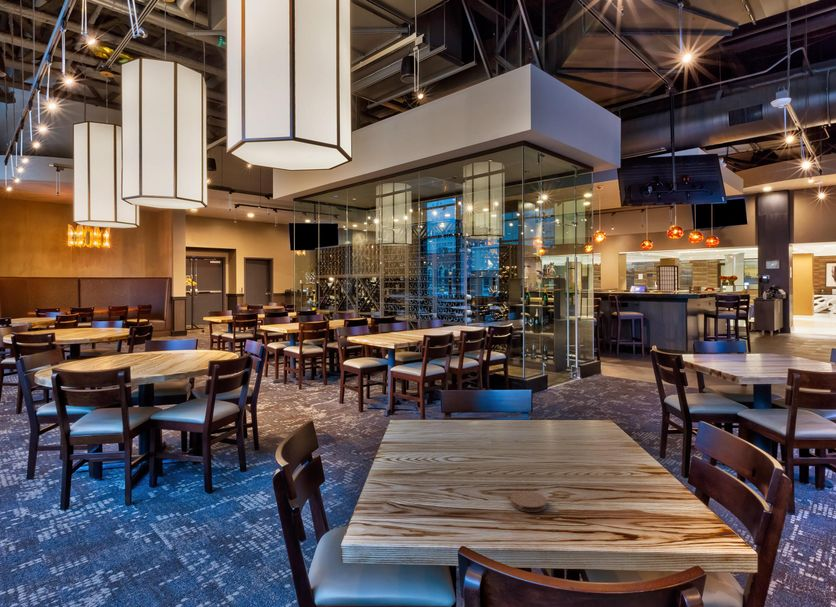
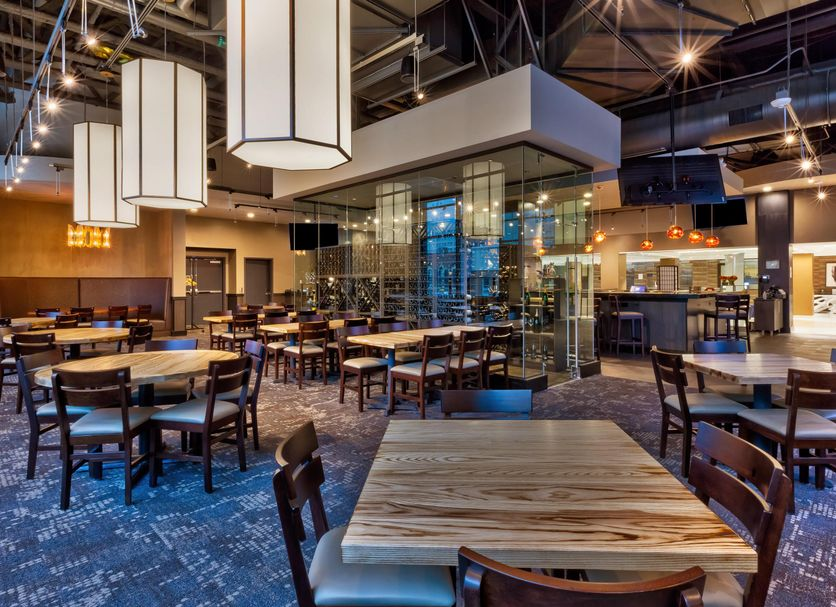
- coaster [510,490,548,513]
